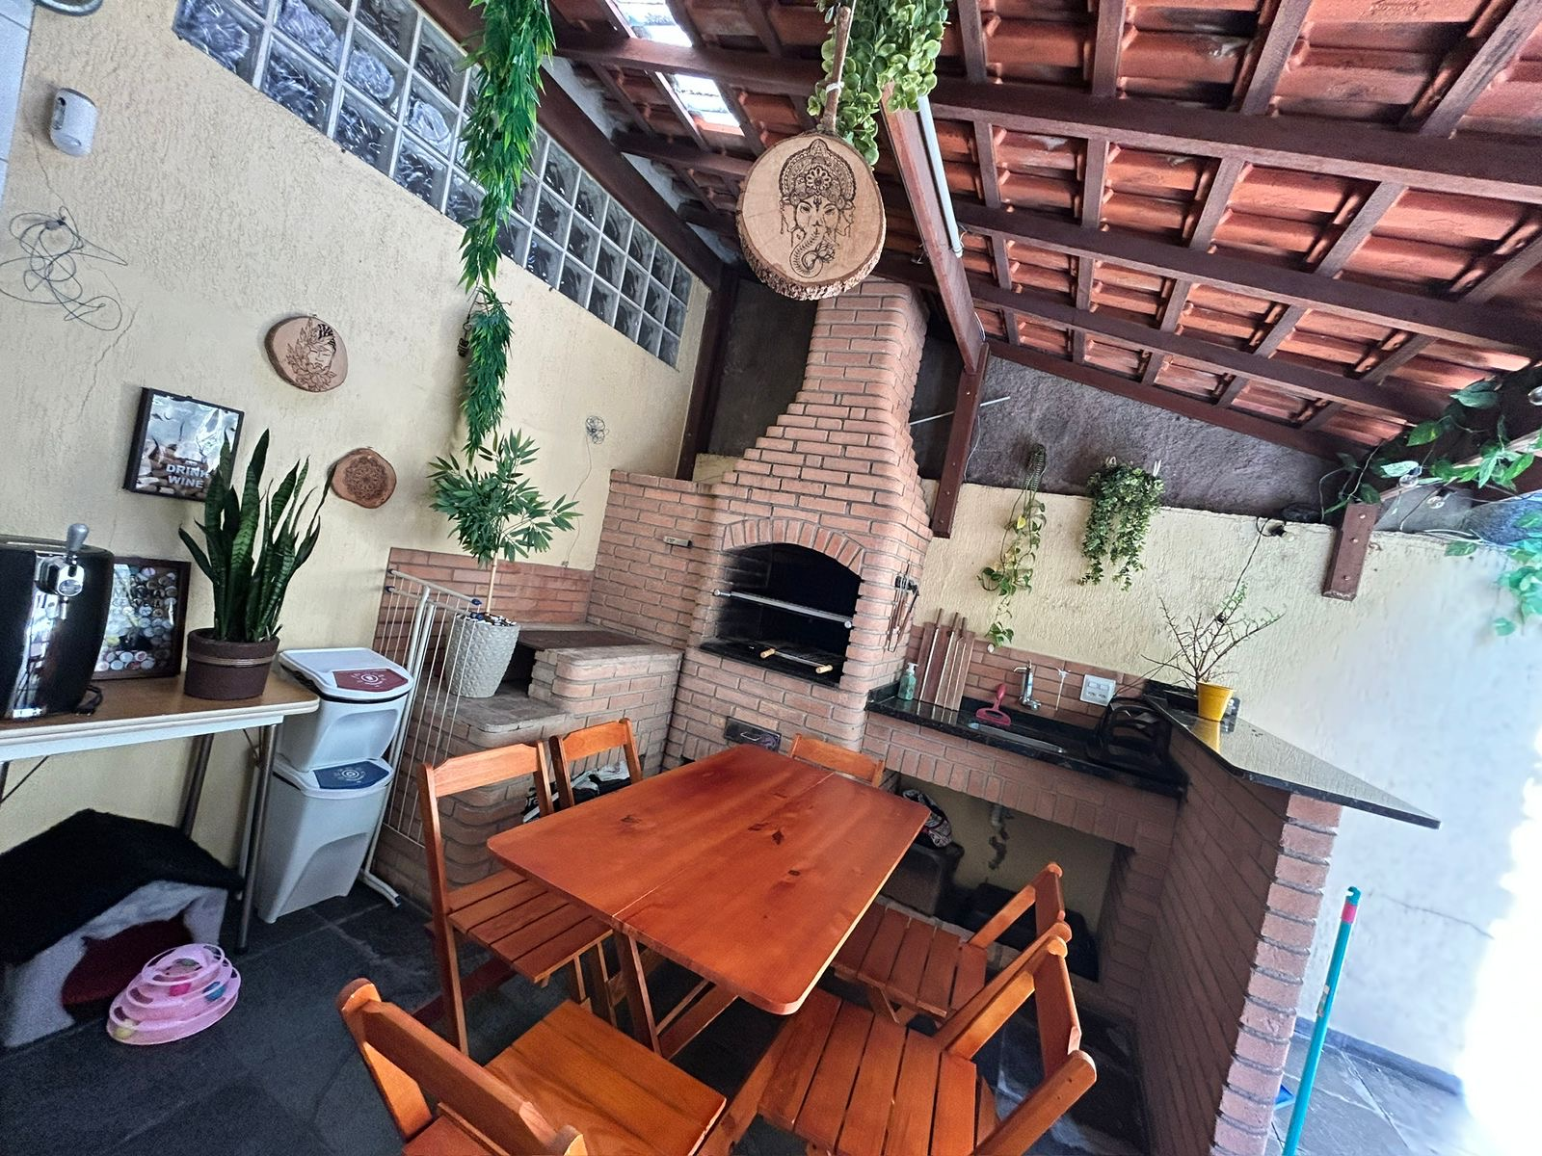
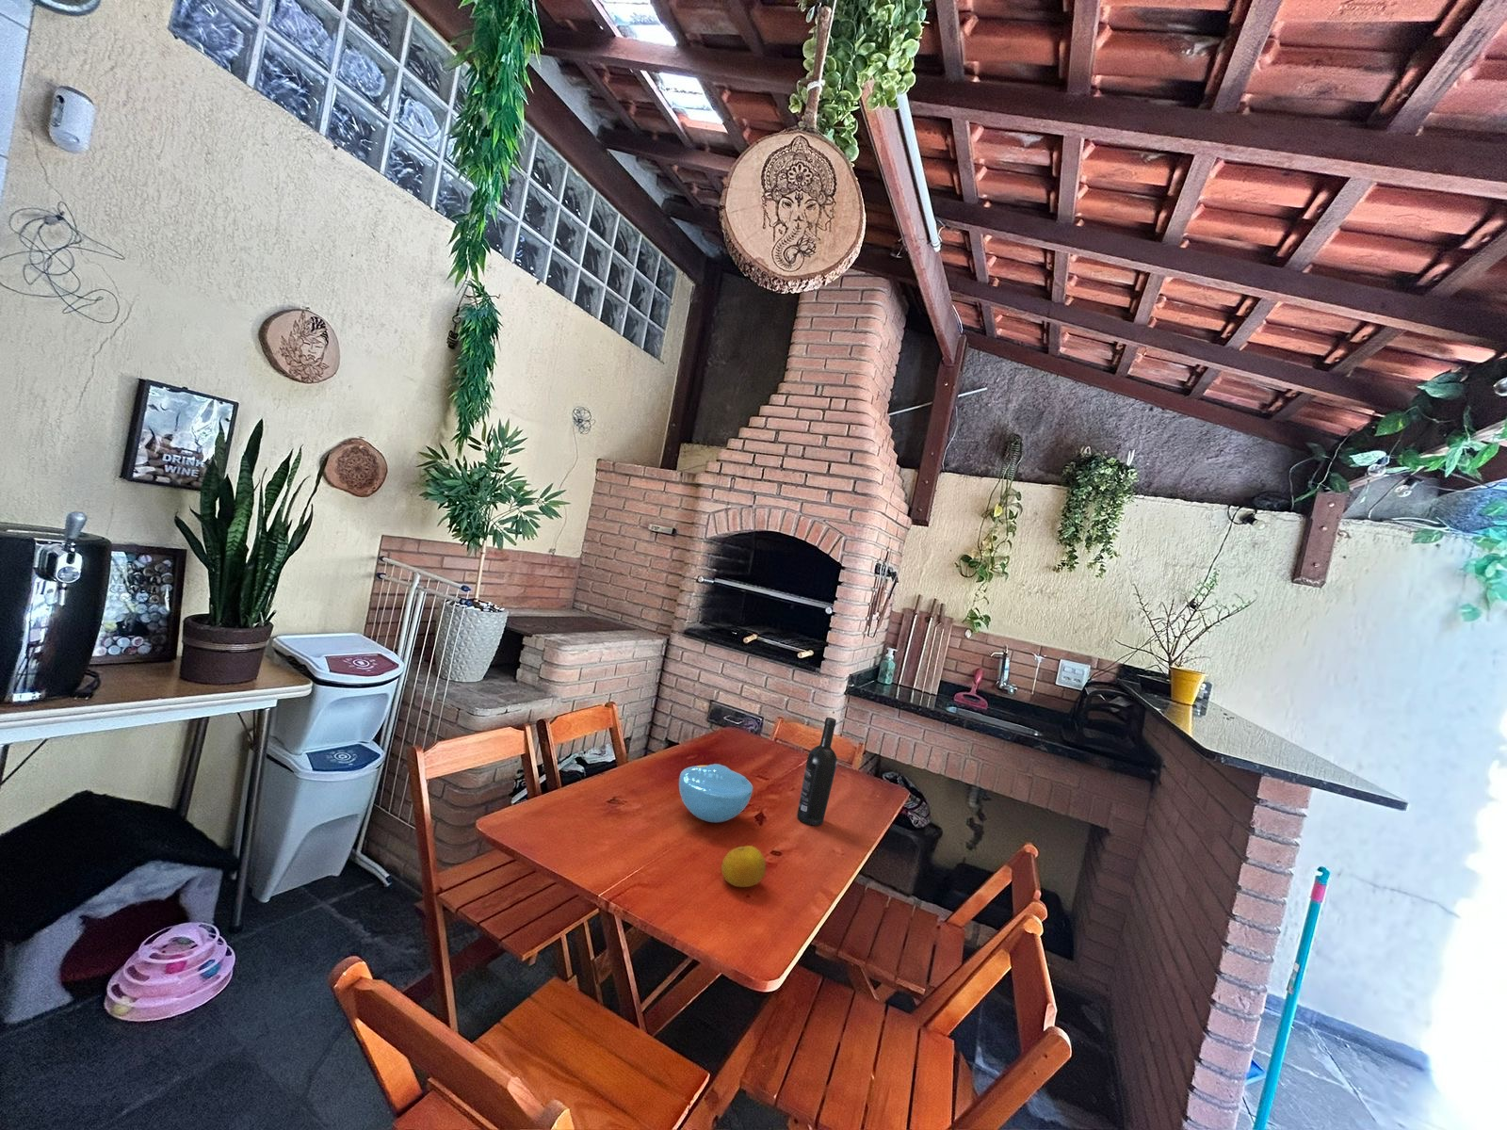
+ fruit [720,845,767,888]
+ wine bottle [796,717,838,827]
+ bowl [678,763,754,823]
